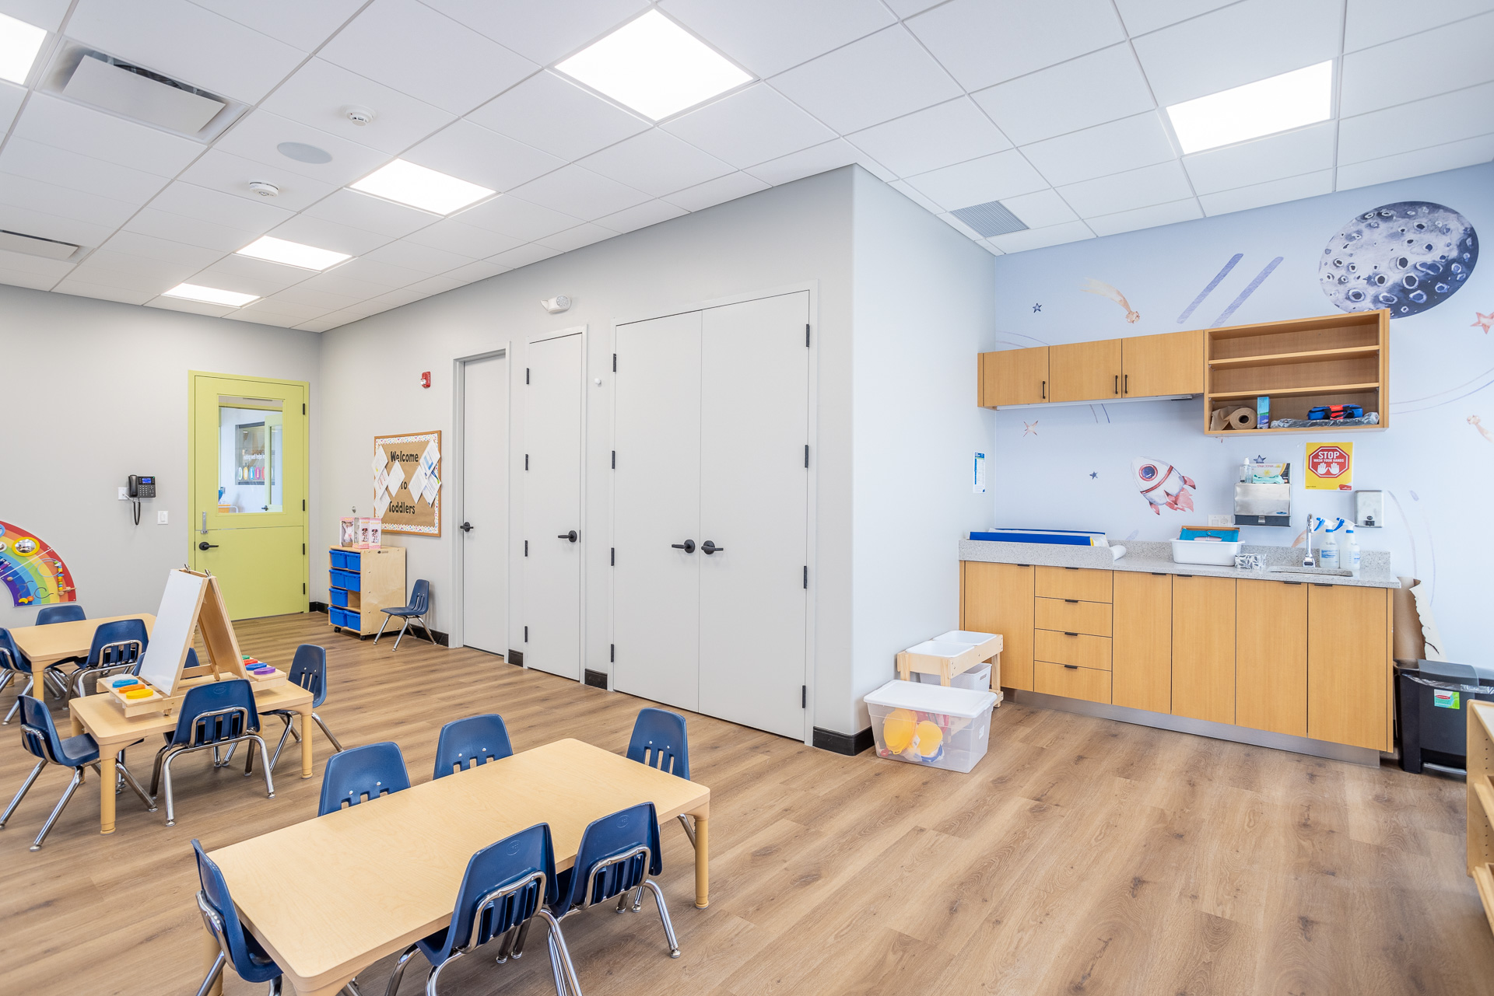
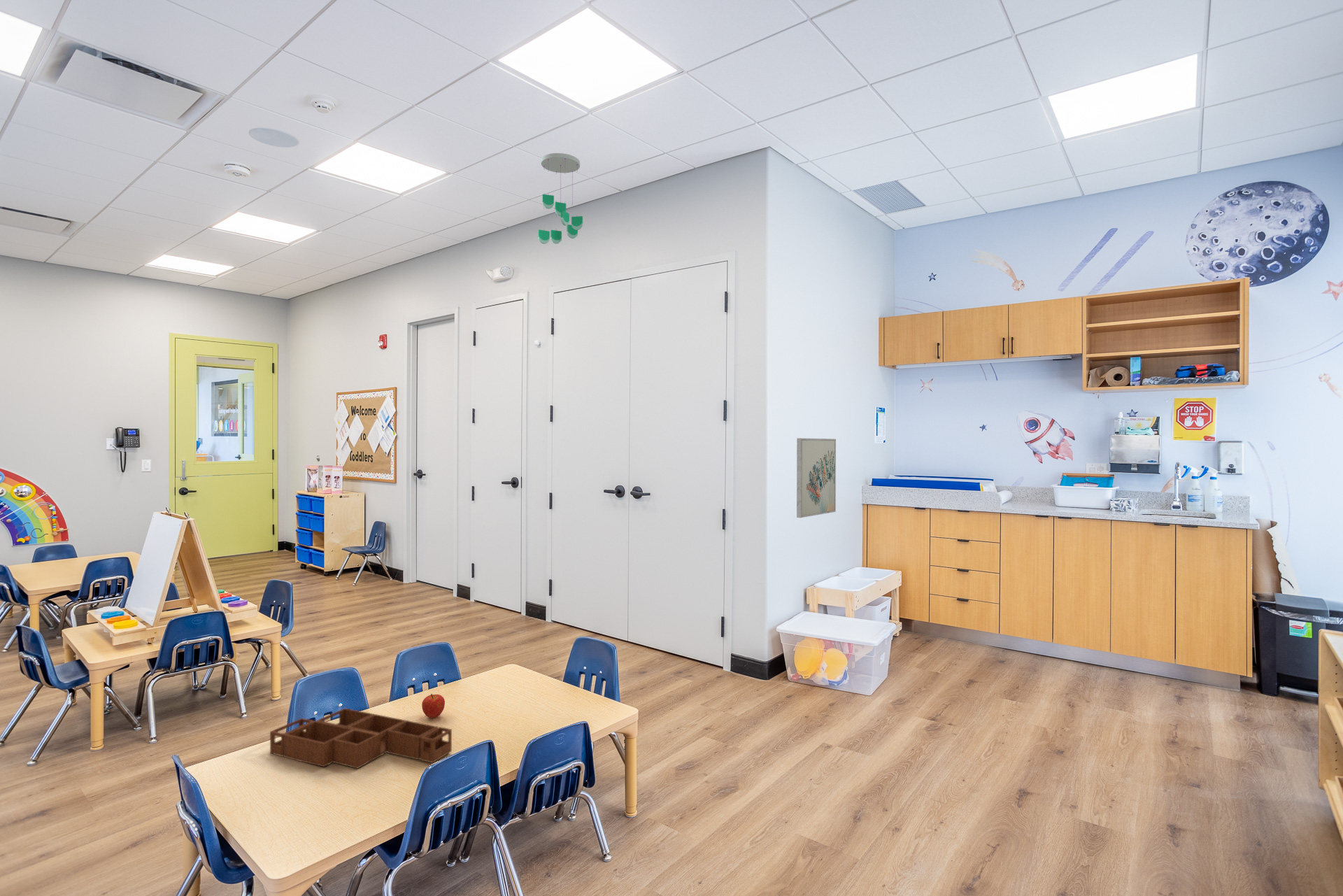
+ wall art [796,438,837,518]
+ fruit [421,693,446,719]
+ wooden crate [269,707,453,769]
+ ceiling mobile [538,152,583,245]
